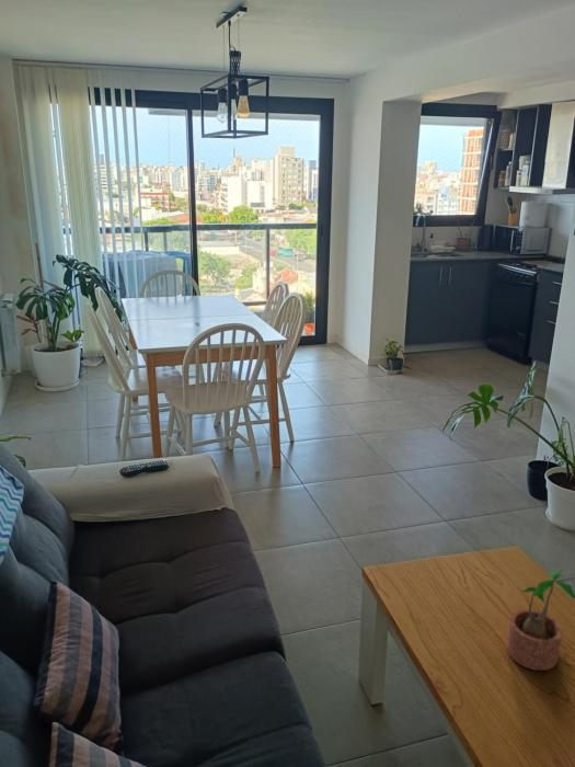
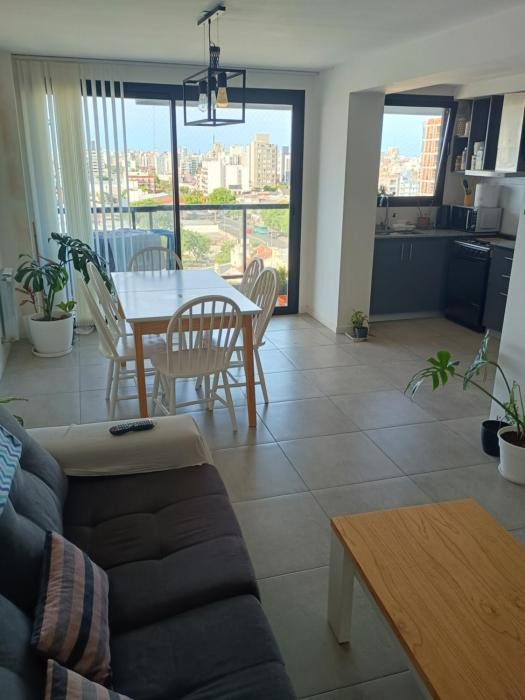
- potted plant [505,568,575,672]
